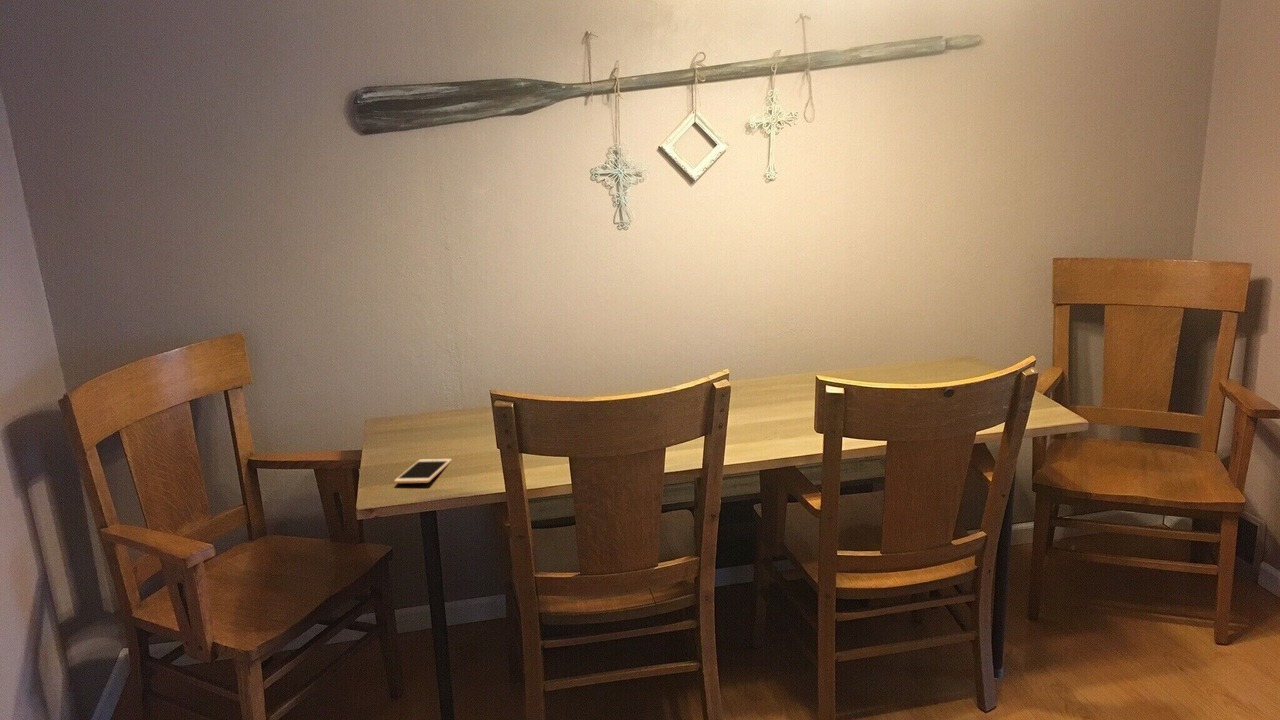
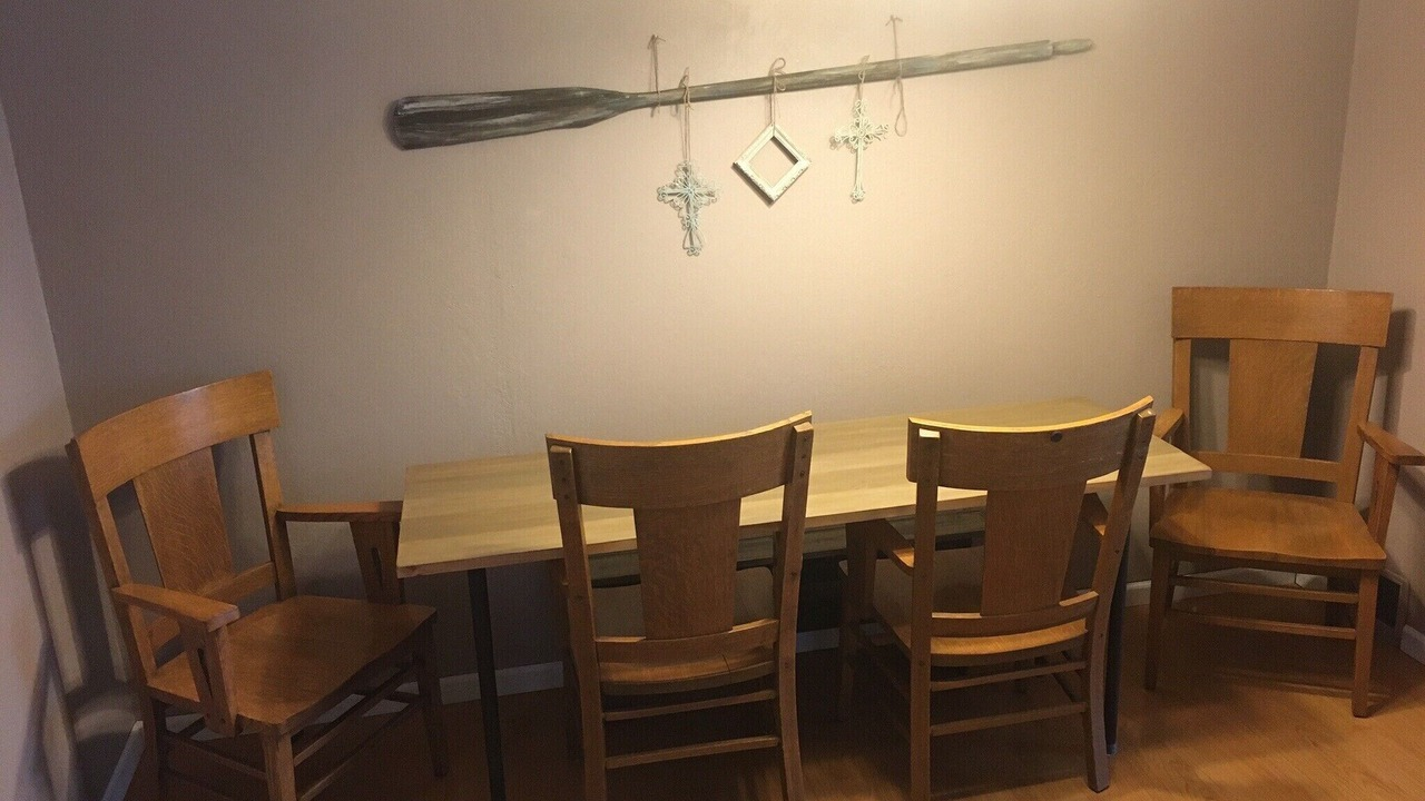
- cell phone [393,458,453,484]
